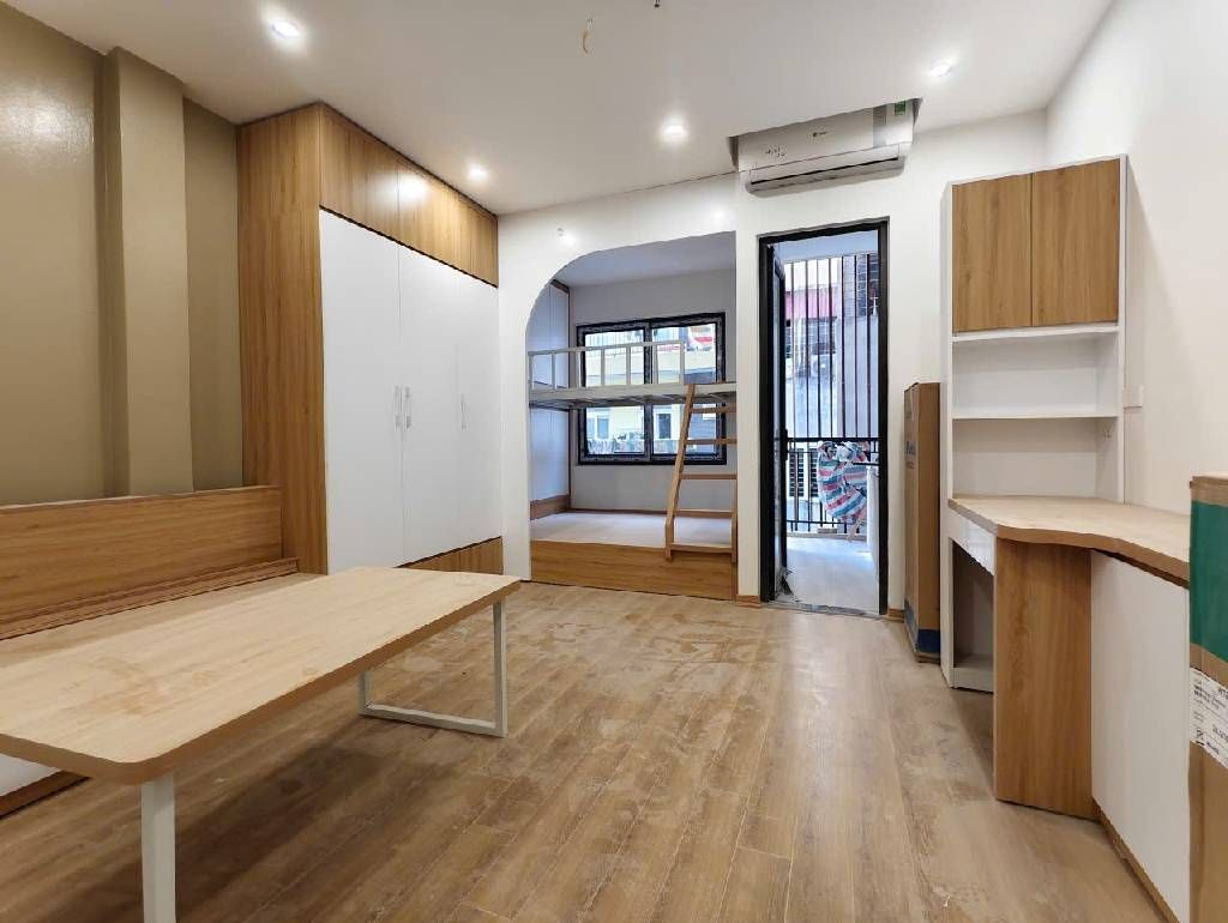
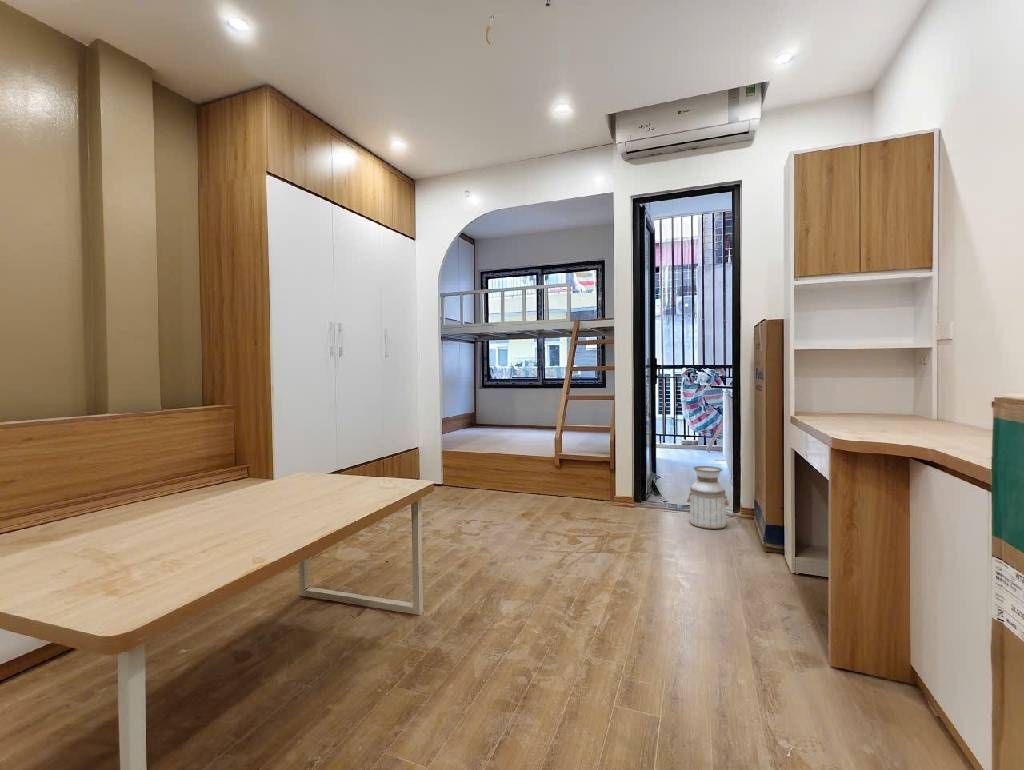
+ planter [686,465,730,530]
